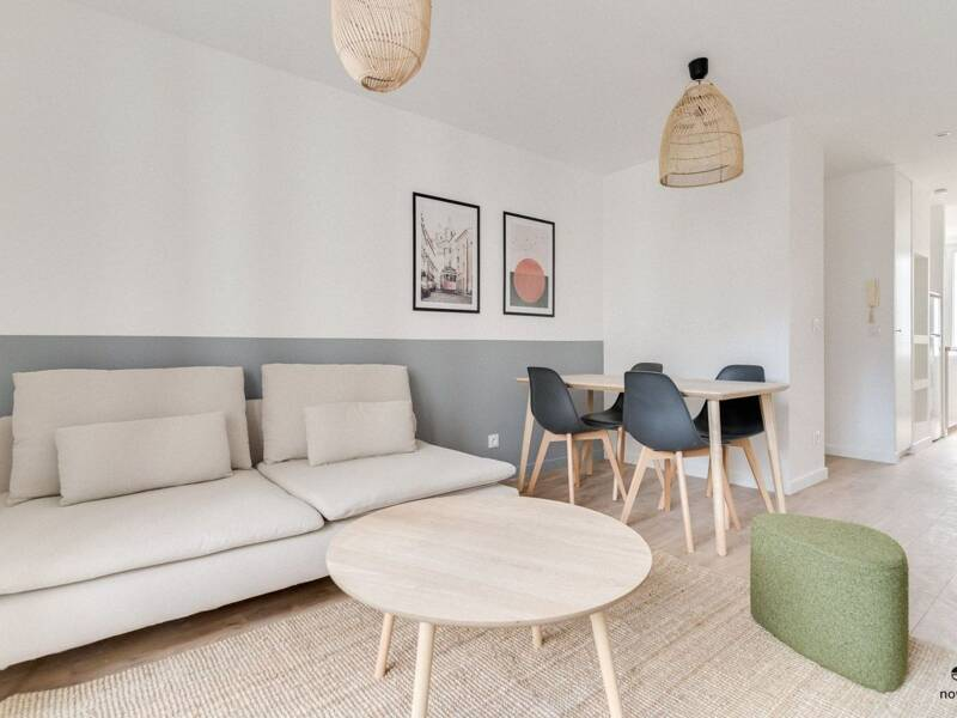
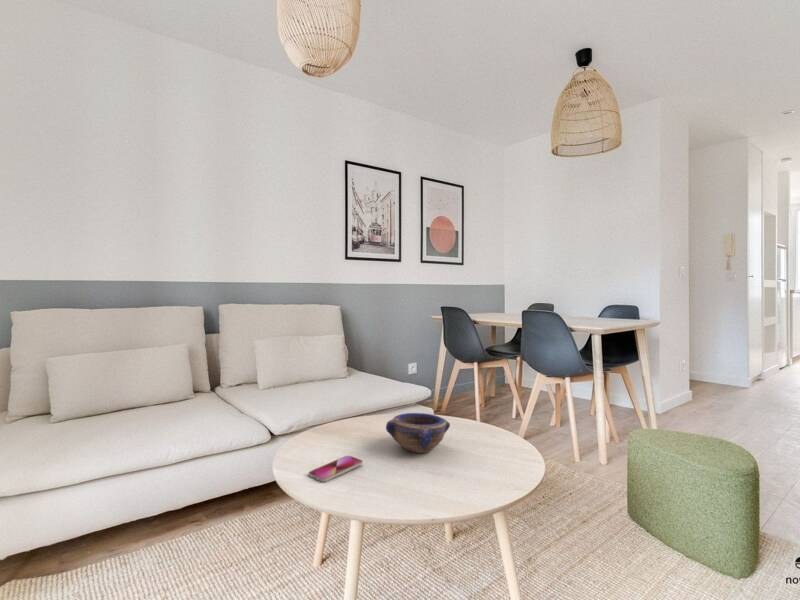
+ smartphone [308,455,364,483]
+ bowl [385,412,451,454]
